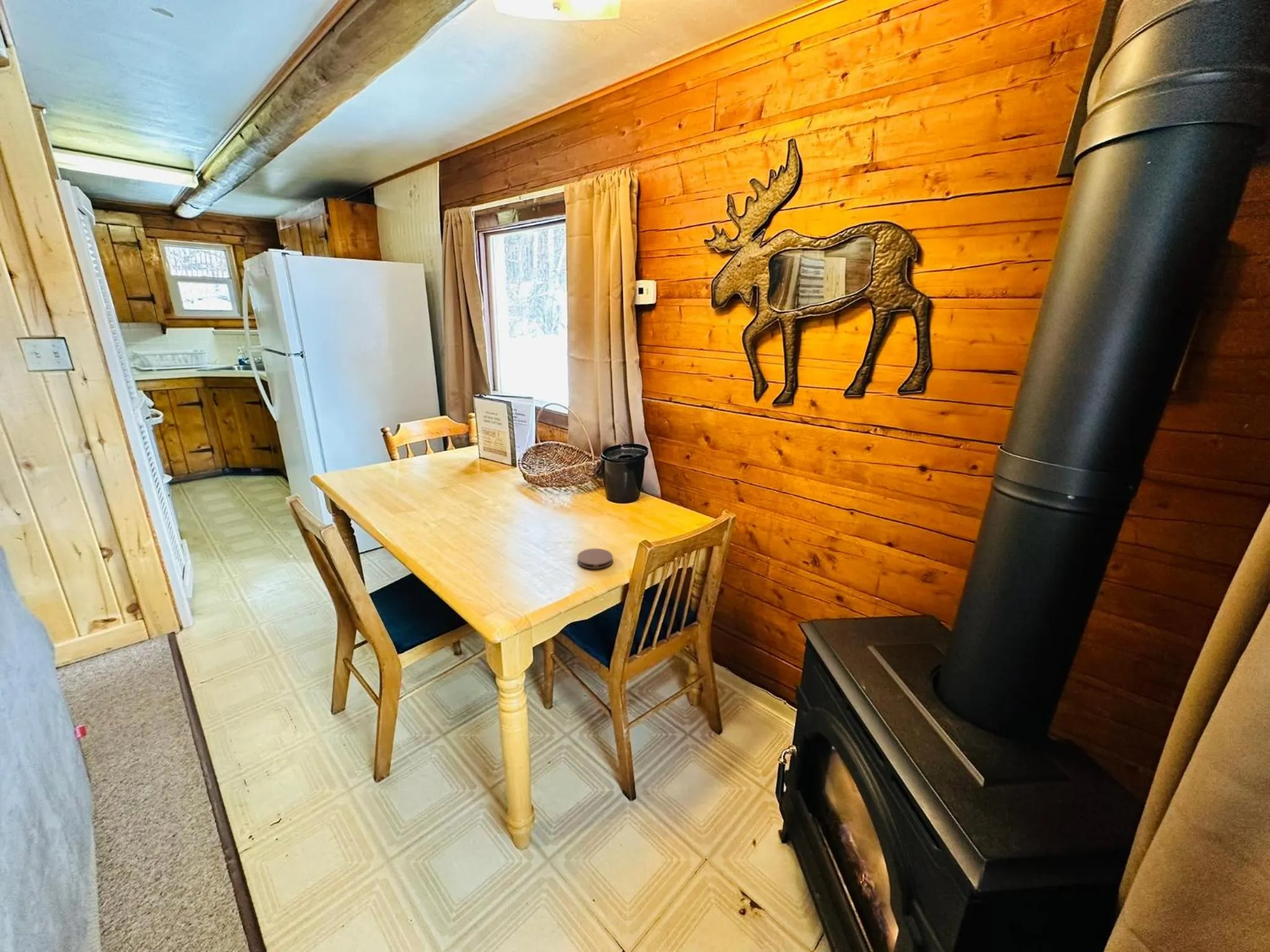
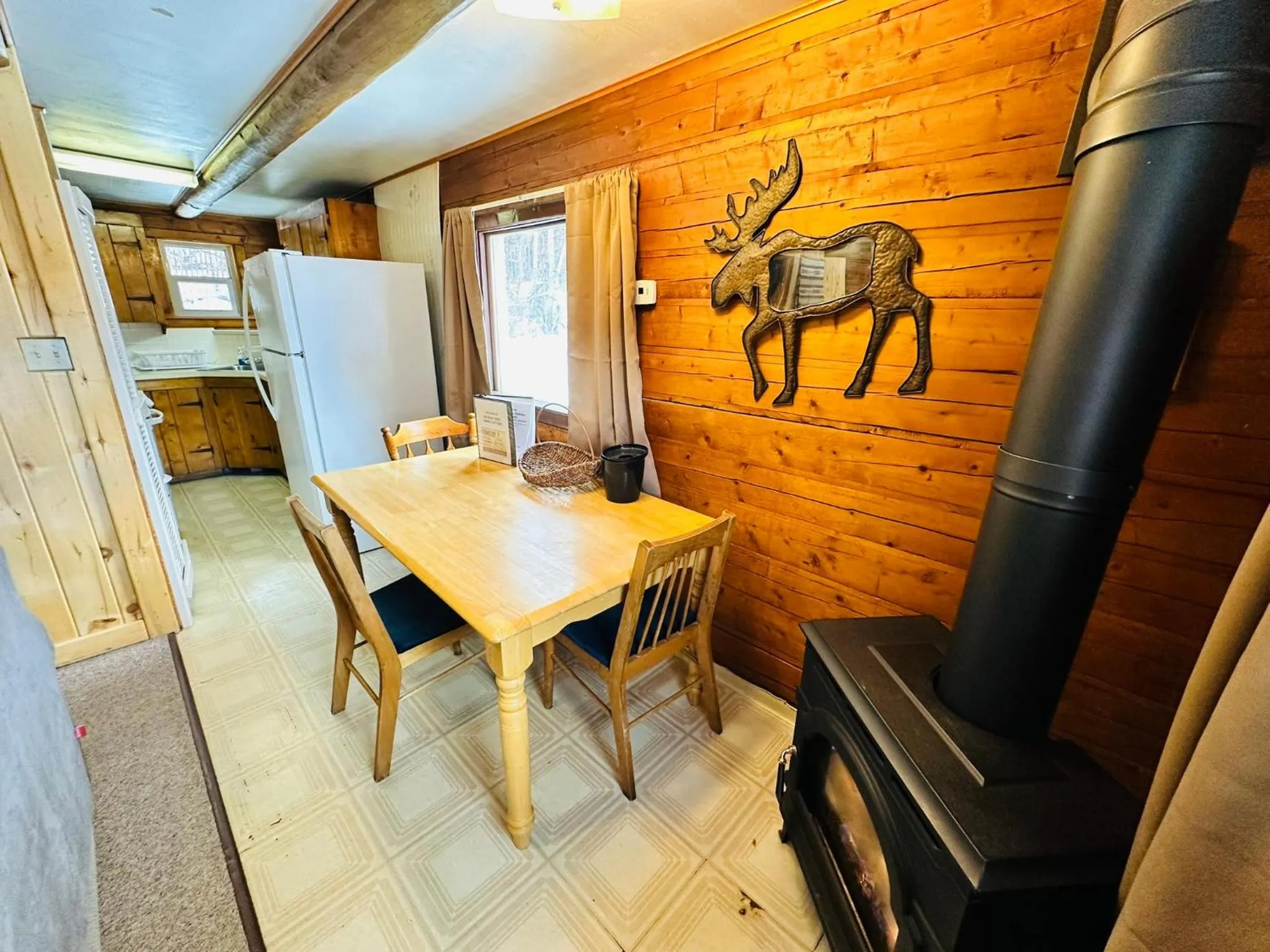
- coaster [577,548,613,570]
